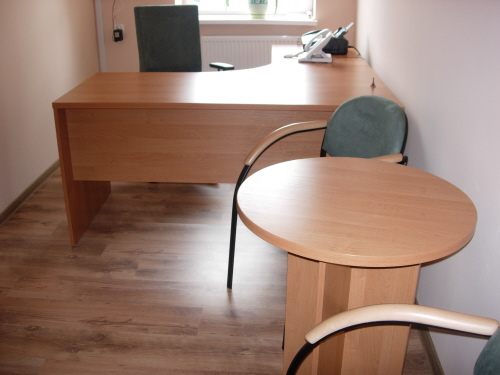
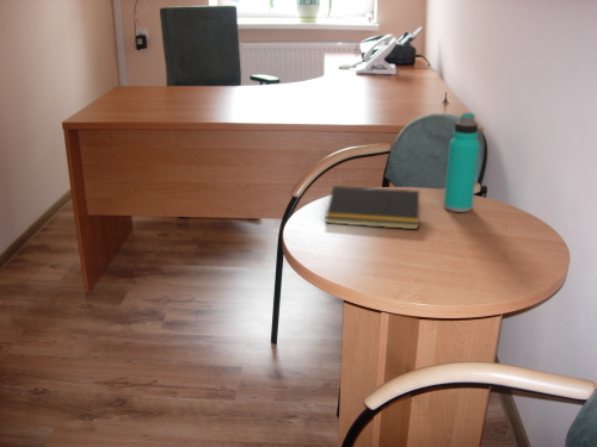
+ notepad [324,185,420,230]
+ water bottle [443,112,480,213]
